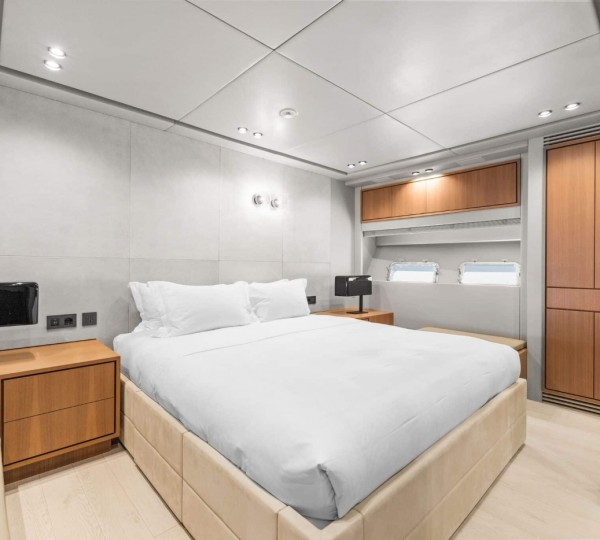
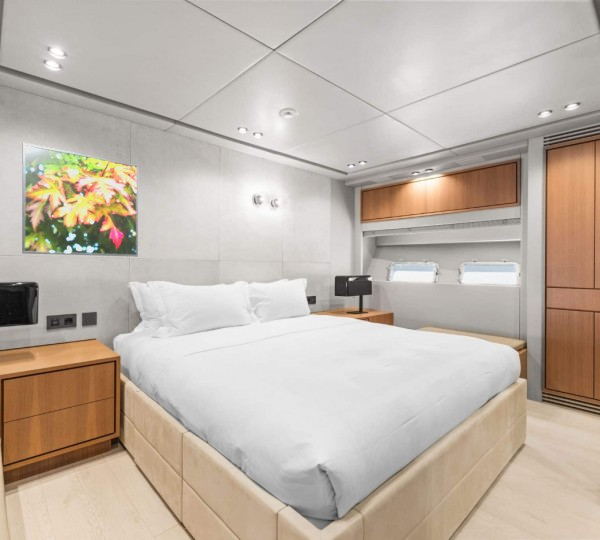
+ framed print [21,142,139,257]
